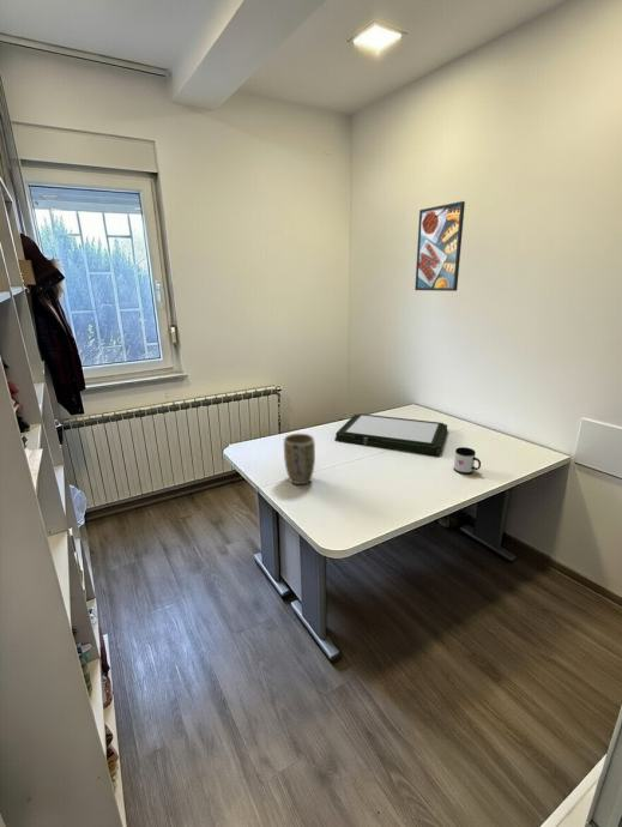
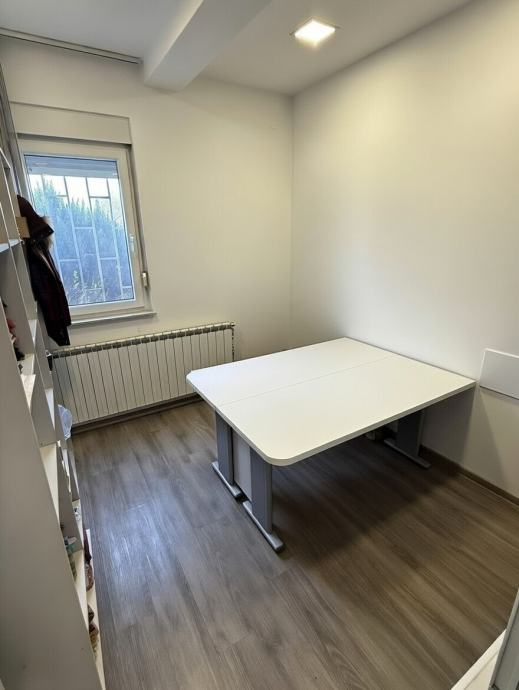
- monitor [334,412,448,457]
- mug [453,446,482,475]
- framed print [413,200,466,292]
- plant pot [283,433,316,485]
